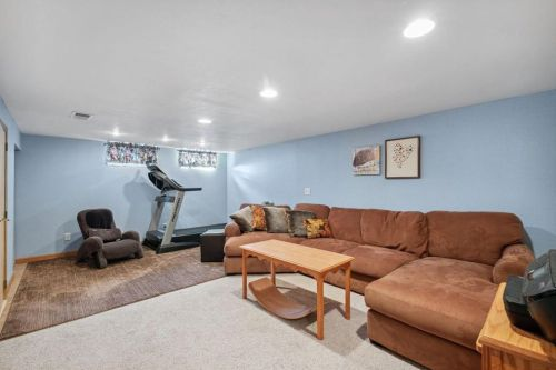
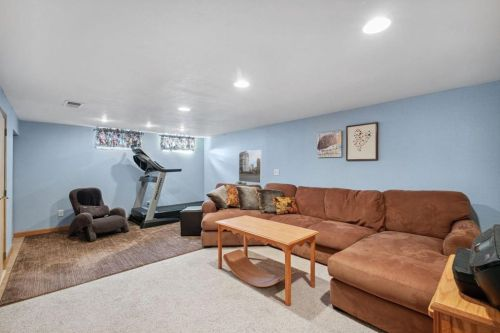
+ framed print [238,149,263,184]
